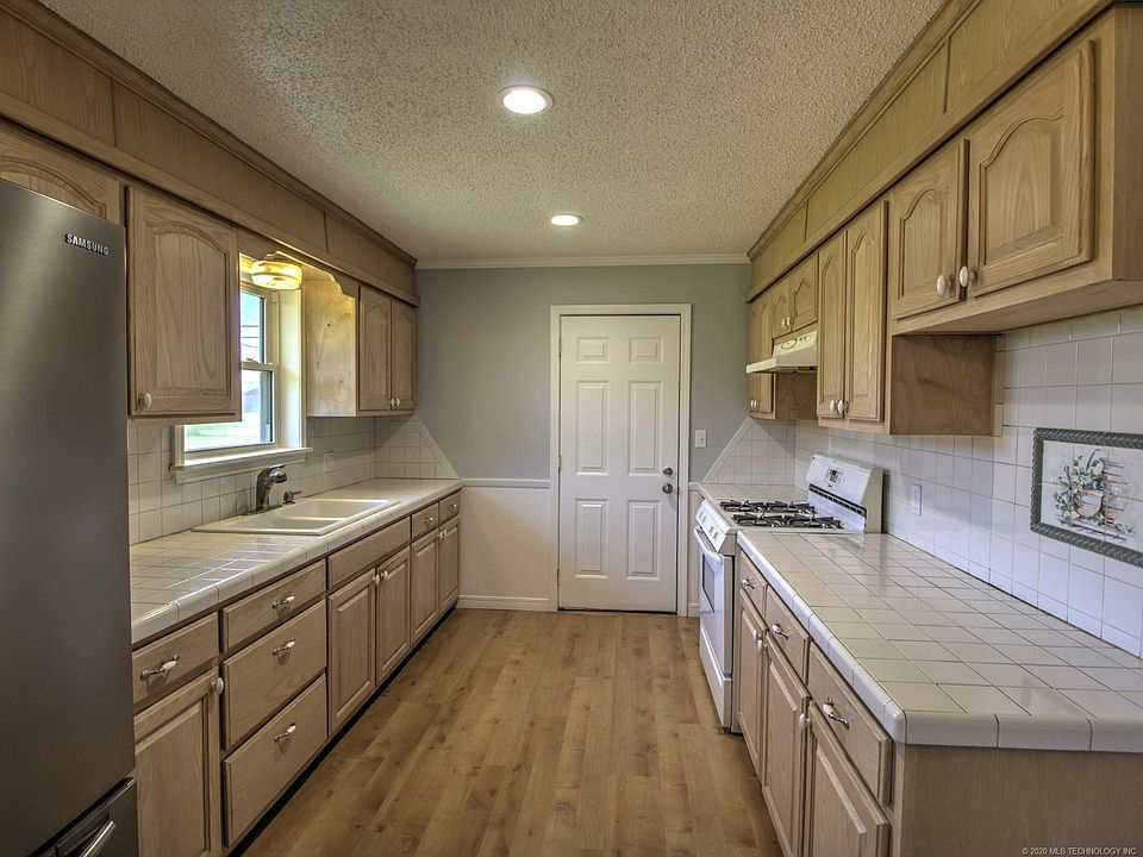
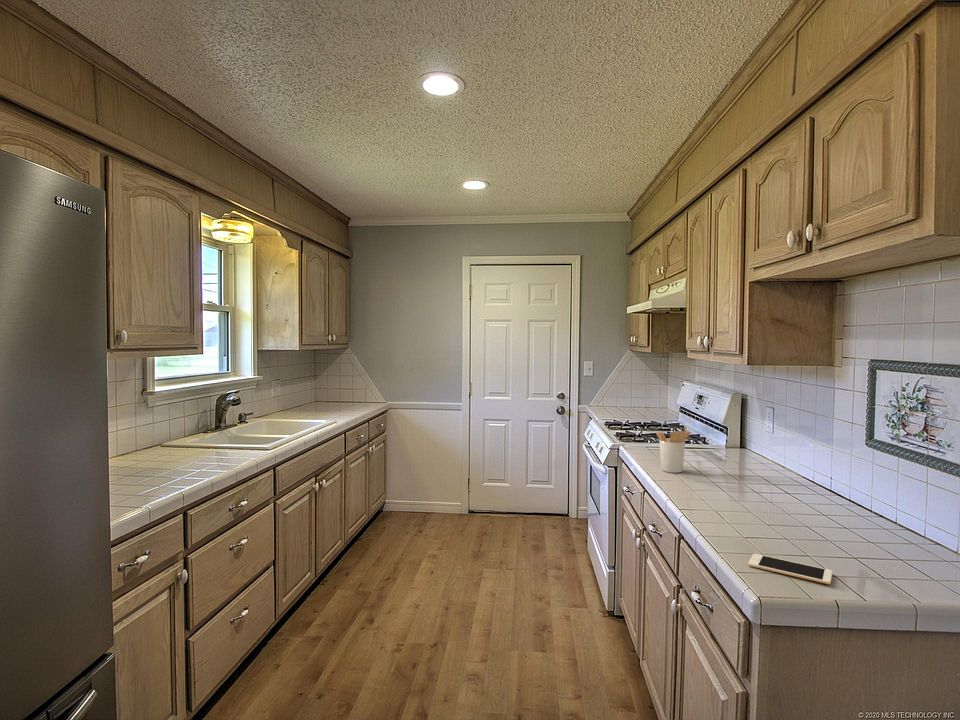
+ utensil holder [655,425,691,474]
+ cell phone [747,553,833,585]
